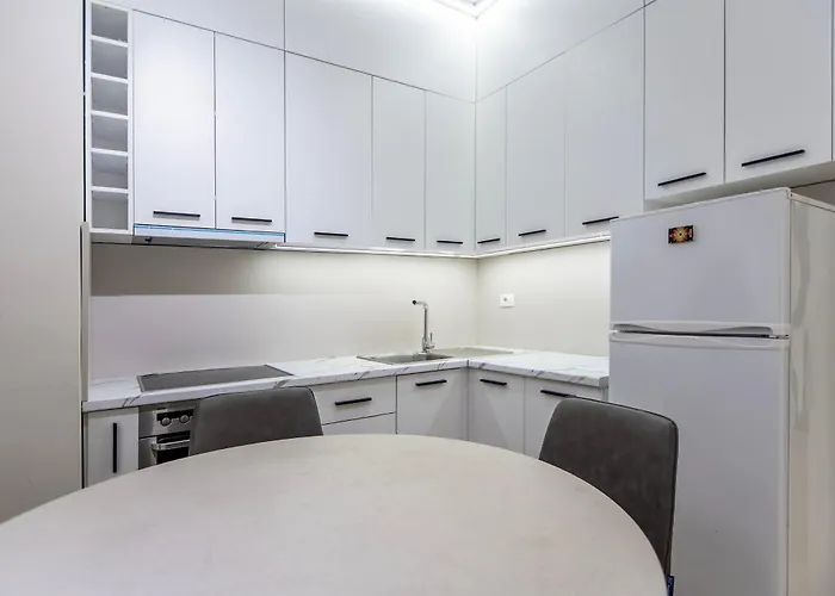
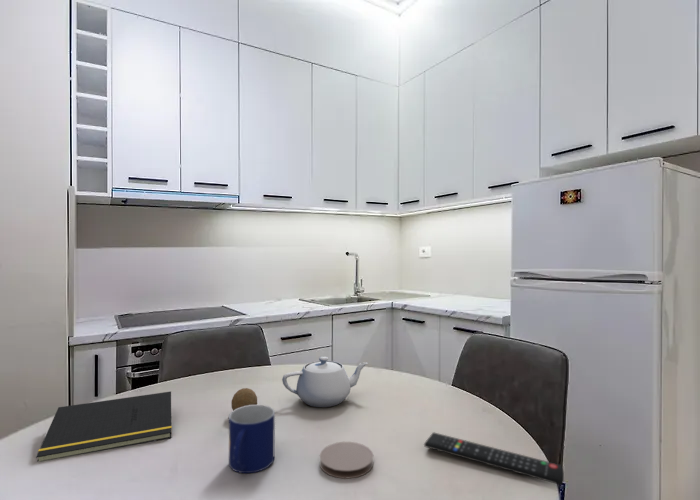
+ teapot [281,356,368,408]
+ remote control [423,431,565,486]
+ coaster [319,441,374,479]
+ fruit [230,387,258,411]
+ mug [228,404,276,474]
+ notepad [35,391,173,463]
